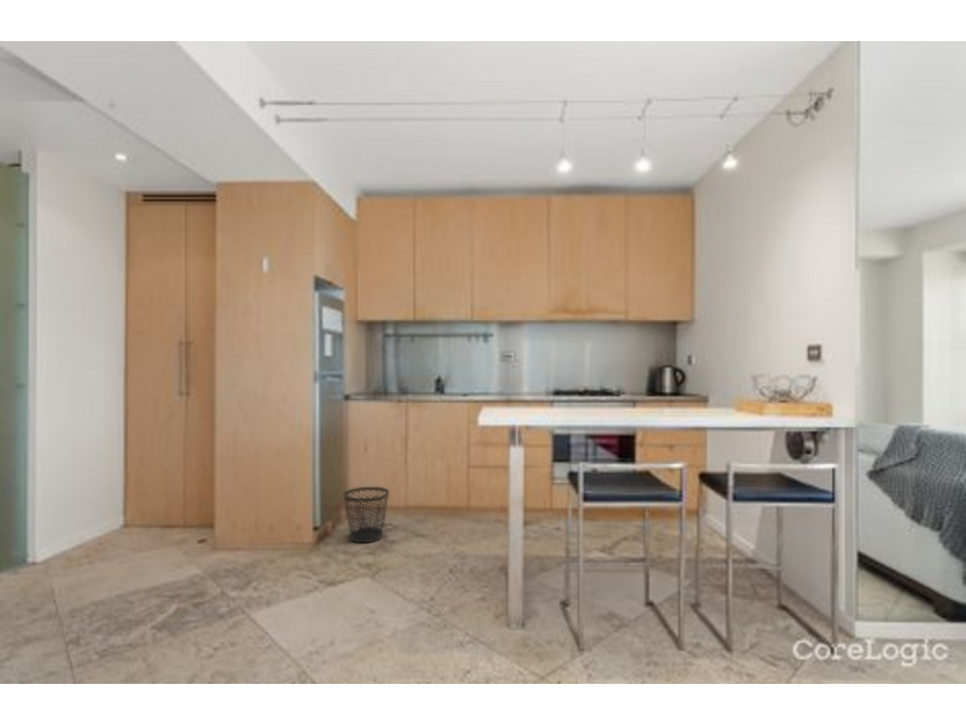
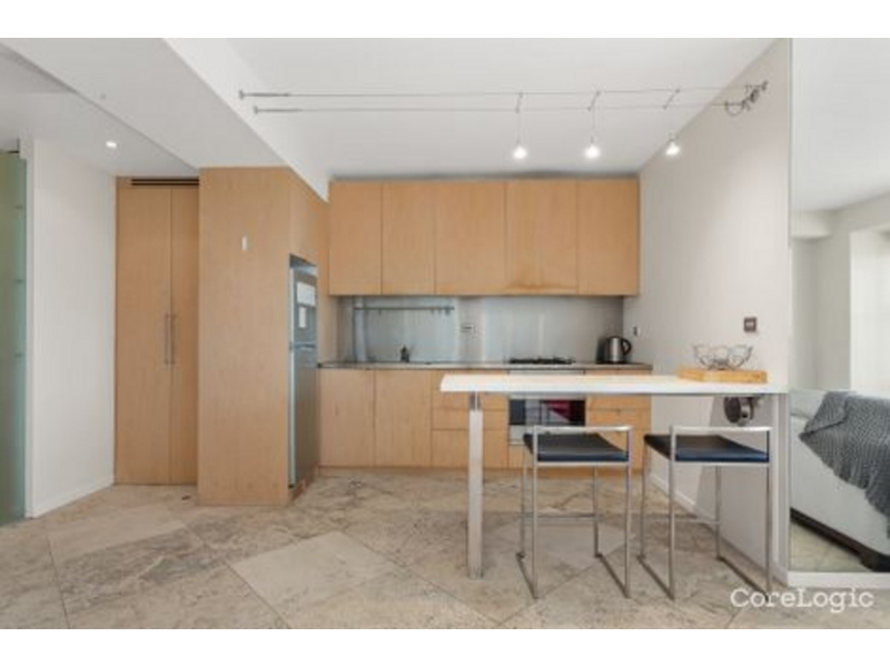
- wastebasket [342,486,390,544]
